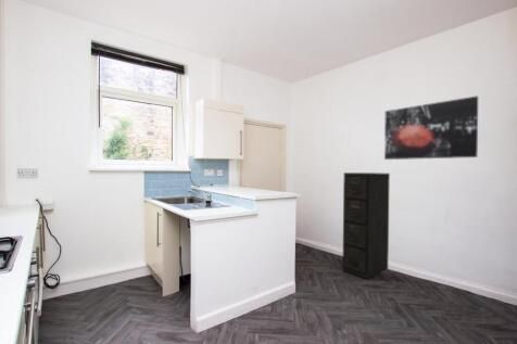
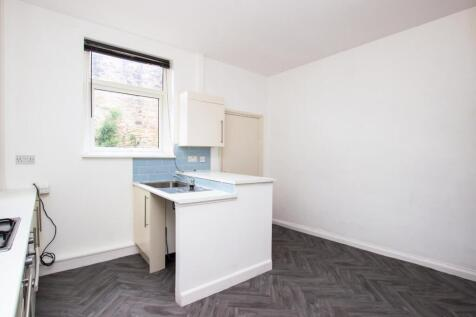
- filing cabinet [341,171,391,280]
- wall art [383,94,479,161]
